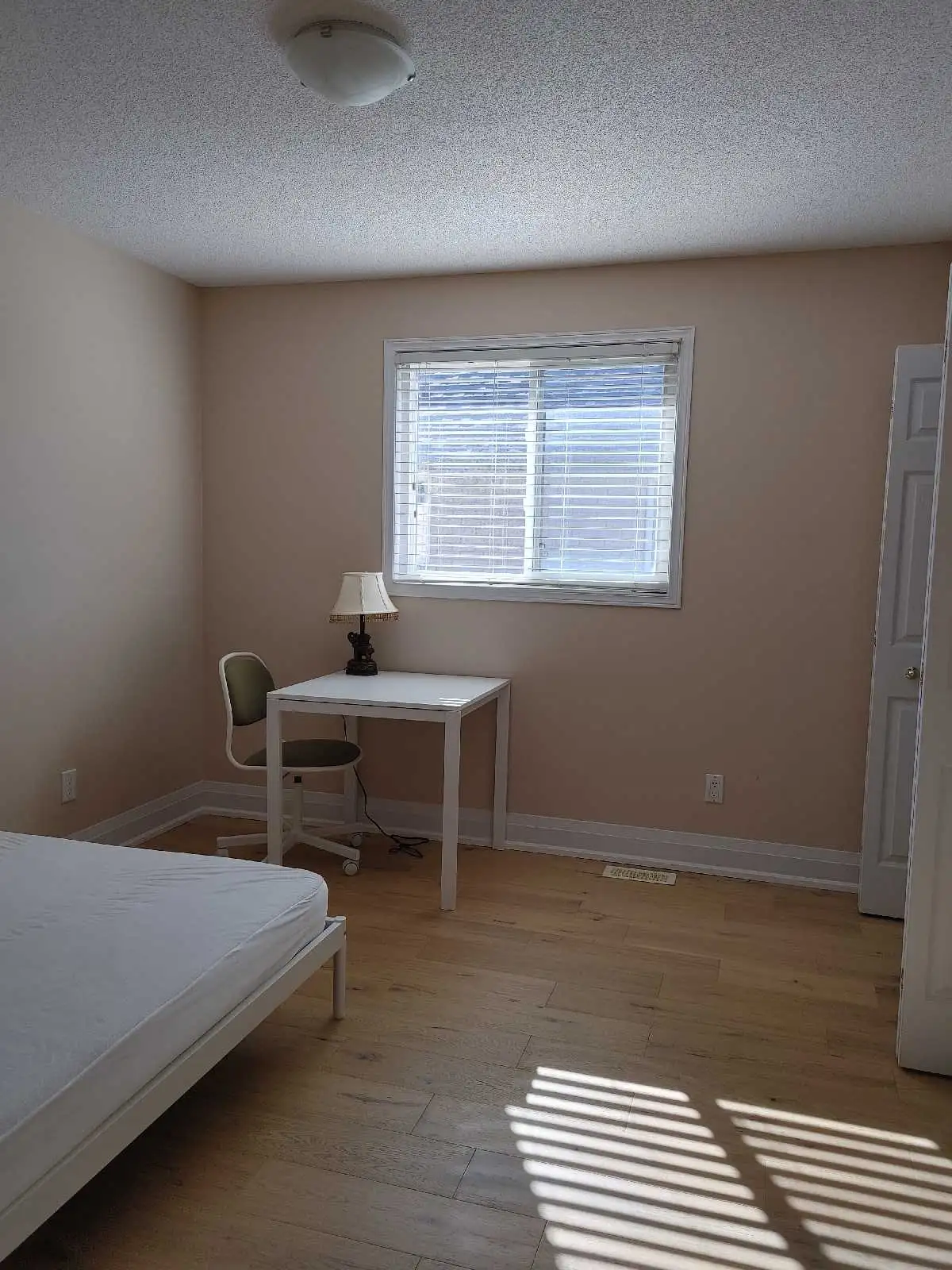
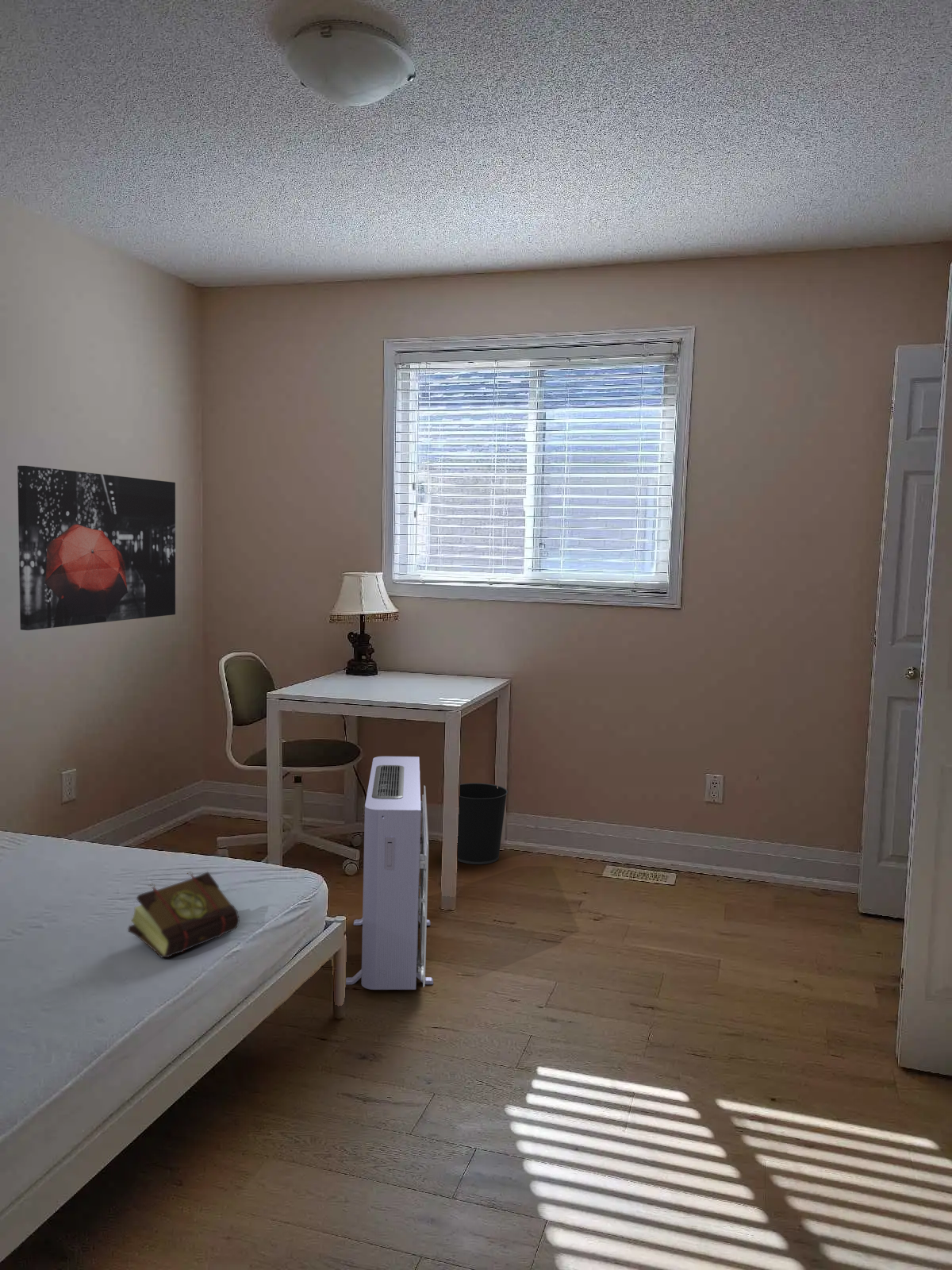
+ book [127,871,240,959]
+ wall art [17,465,176,631]
+ wastebasket [457,782,509,865]
+ air purifier [345,756,434,991]
